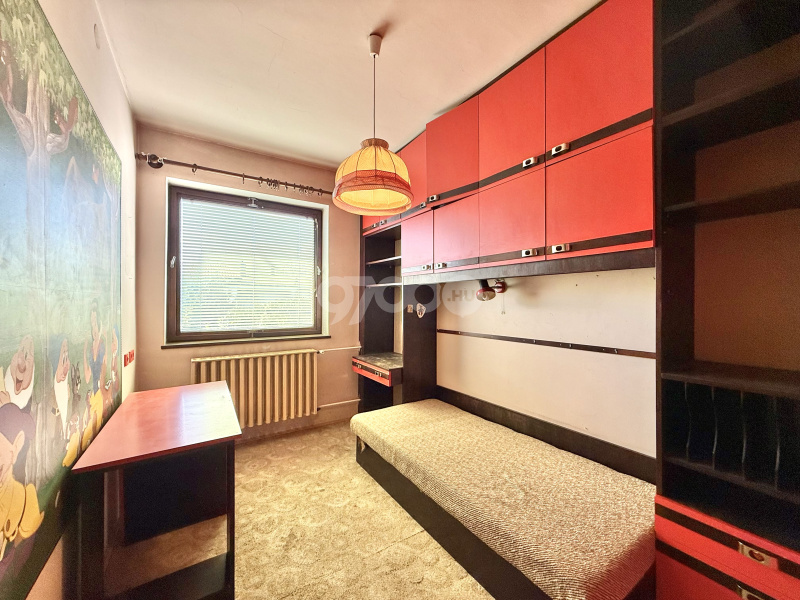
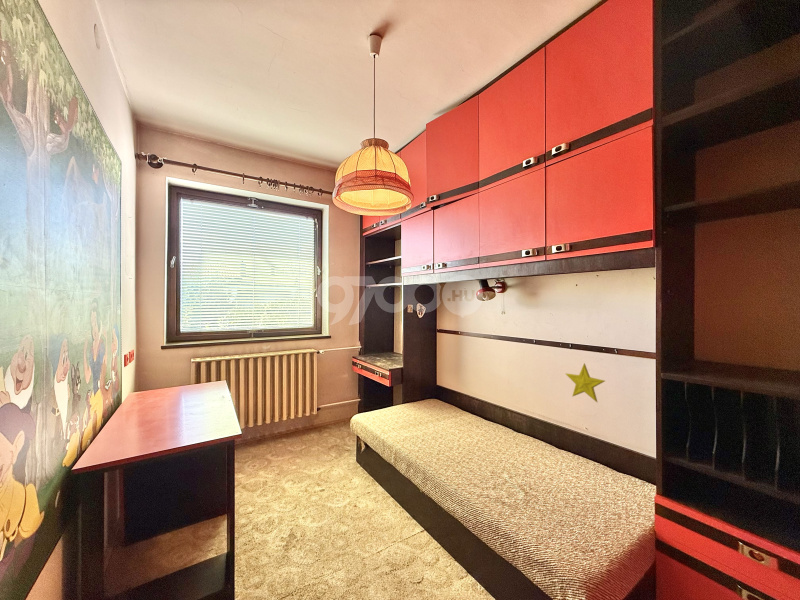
+ decorative star [564,362,606,403]
